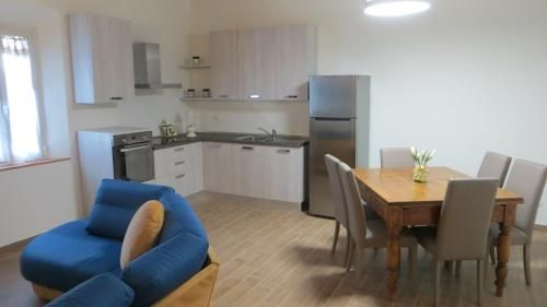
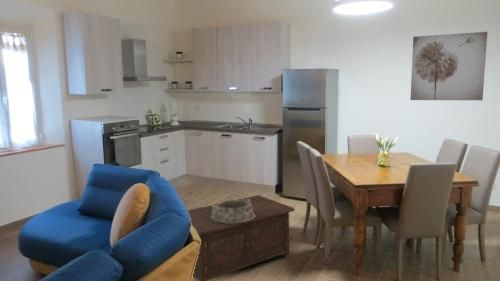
+ wall art [409,31,488,101]
+ cabinet [187,194,296,281]
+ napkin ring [211,196,256,224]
